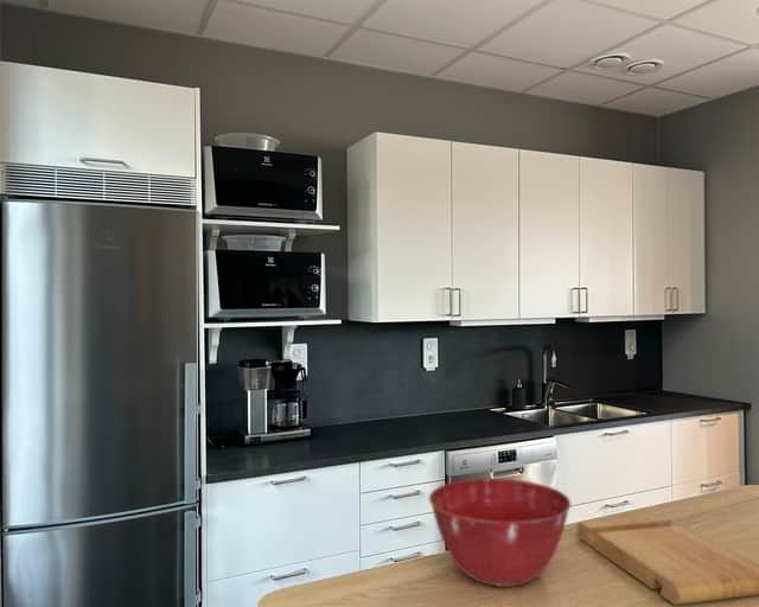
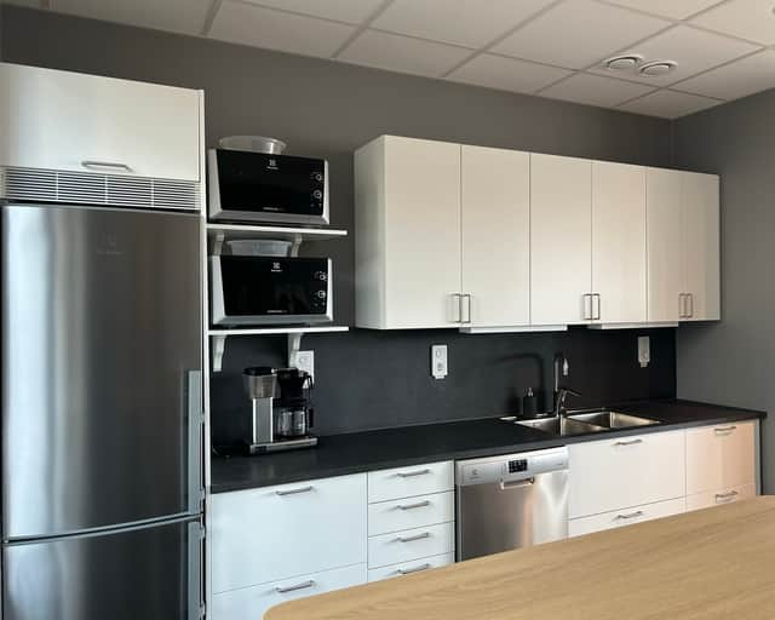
- cutting board [576,515,759,606]
- mixing bowl [428,478,572,588]
